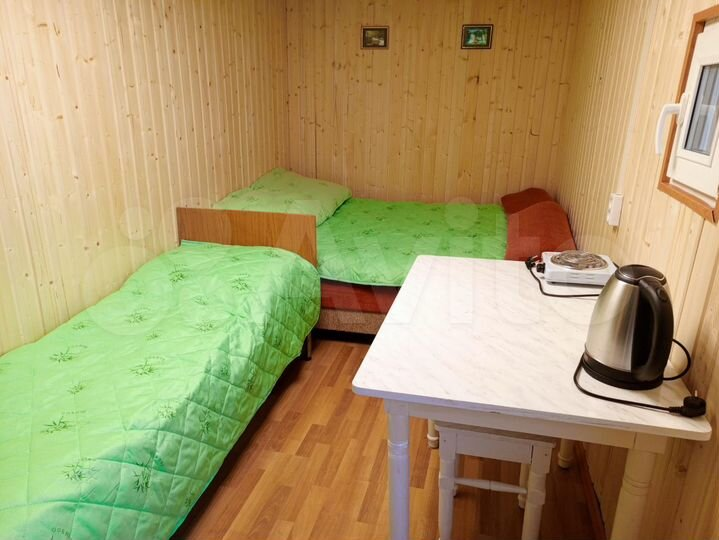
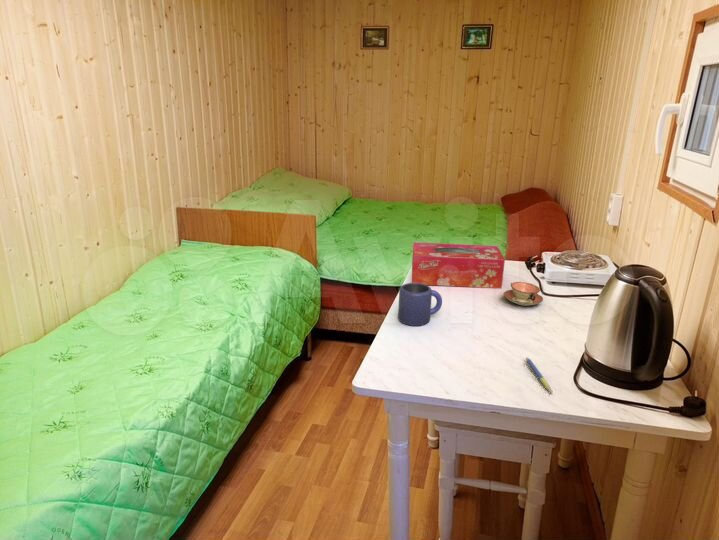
+ pen [525,356,554,394]
+ mug [397,282,443,327]
+ teacup [502,281,544,307]
+ tissue box [411,241,506,290]
